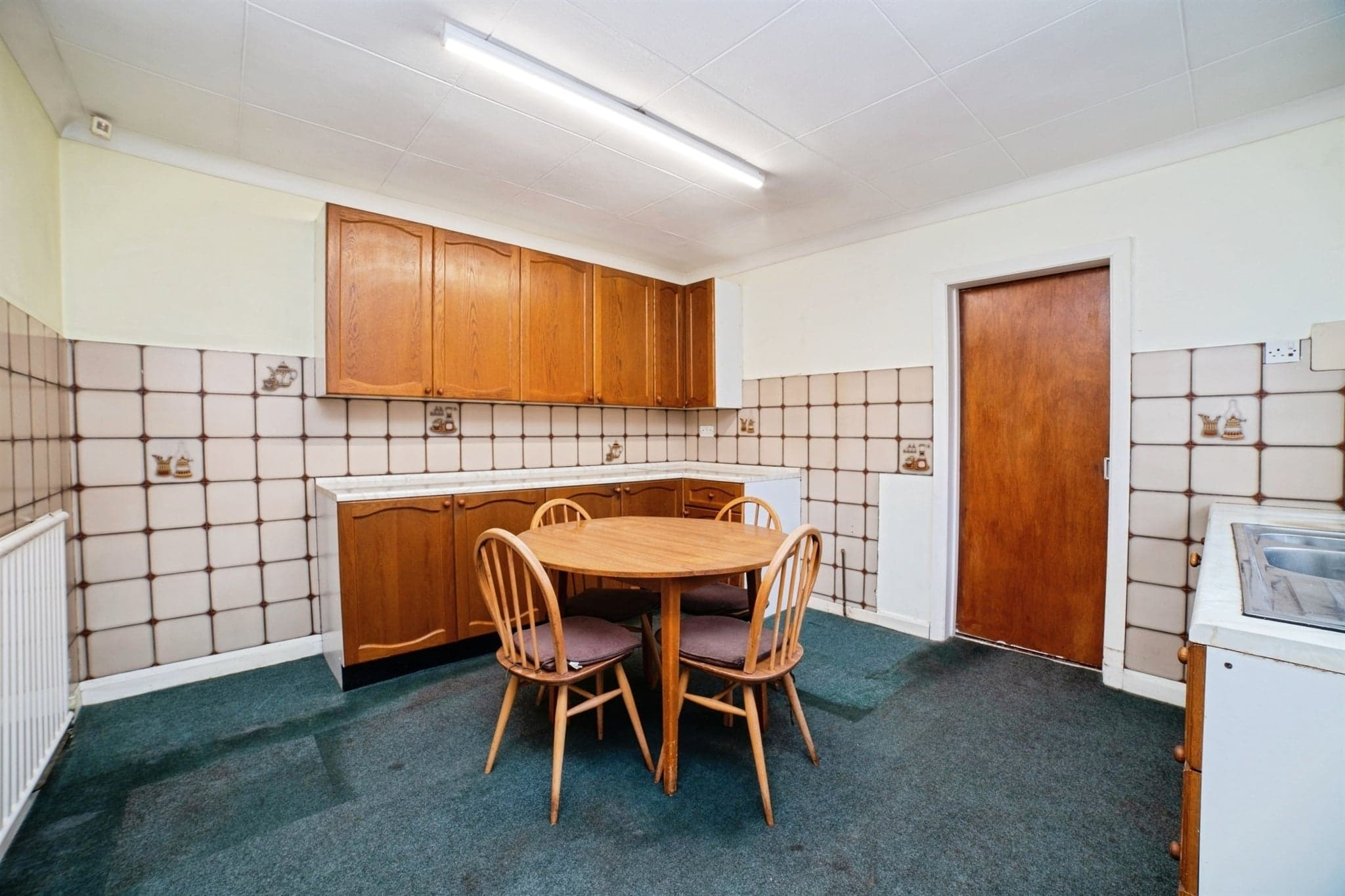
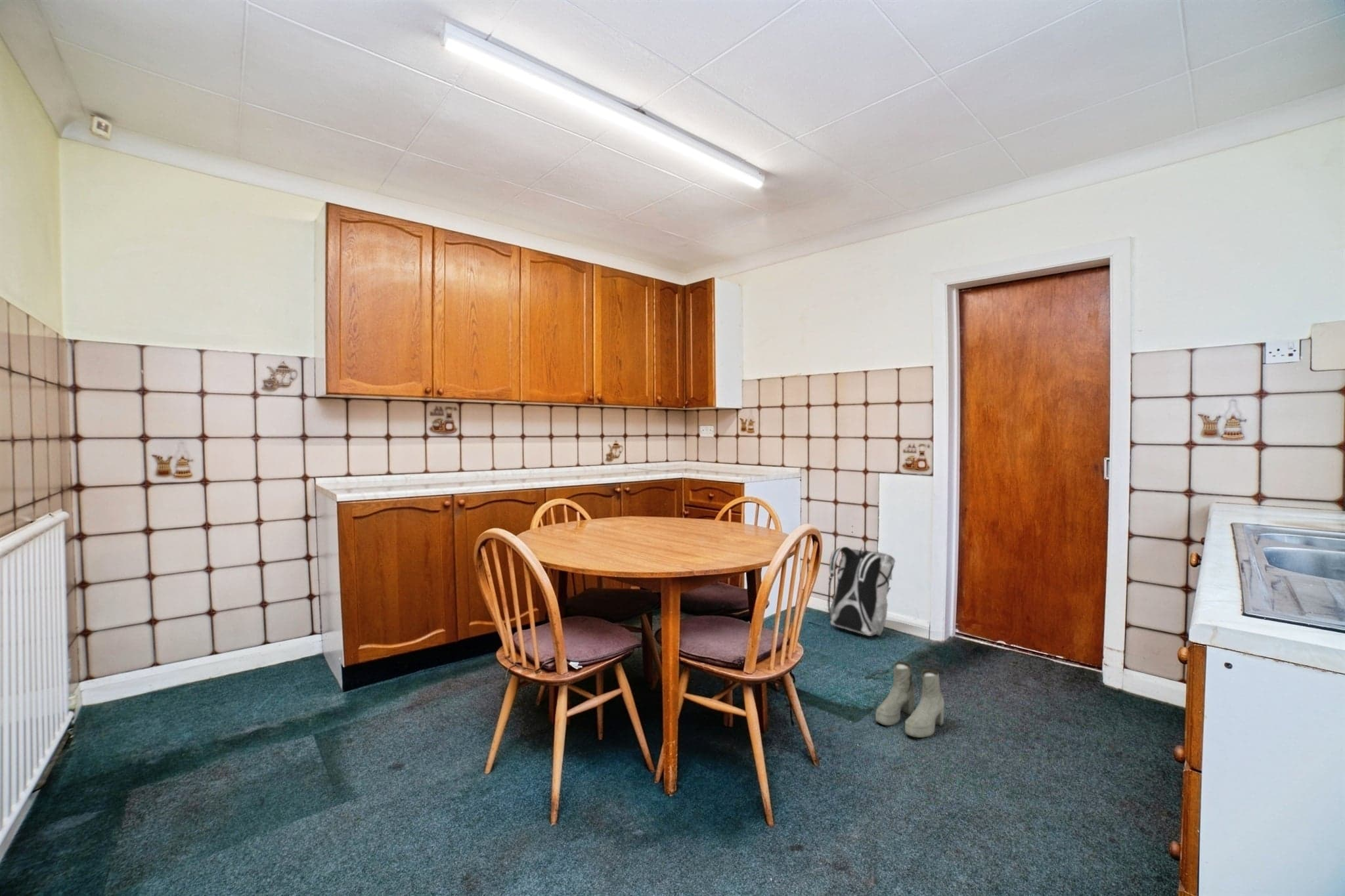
+ boots [875,661,945,738]
+ backpack [827,546,896,637]
